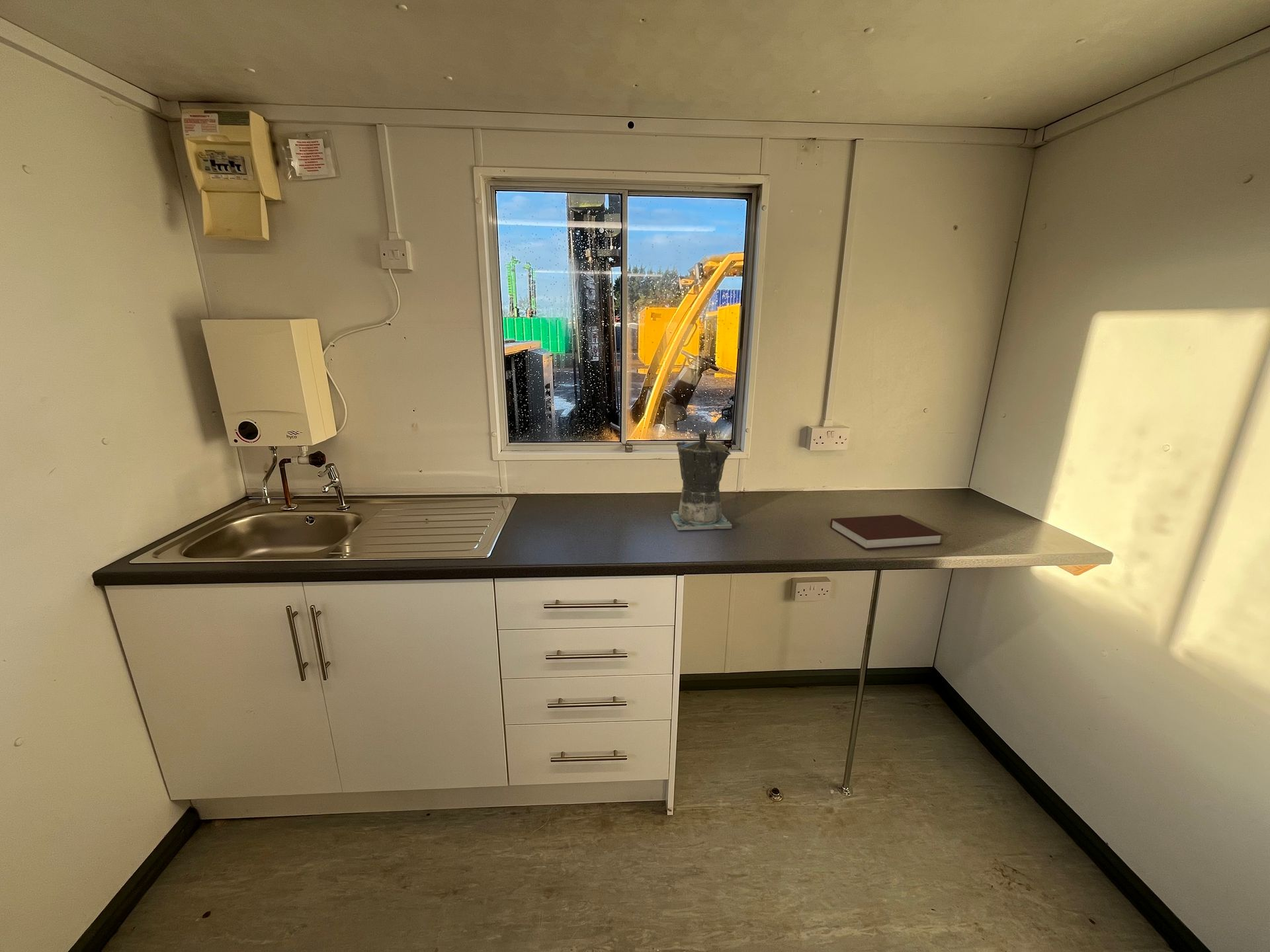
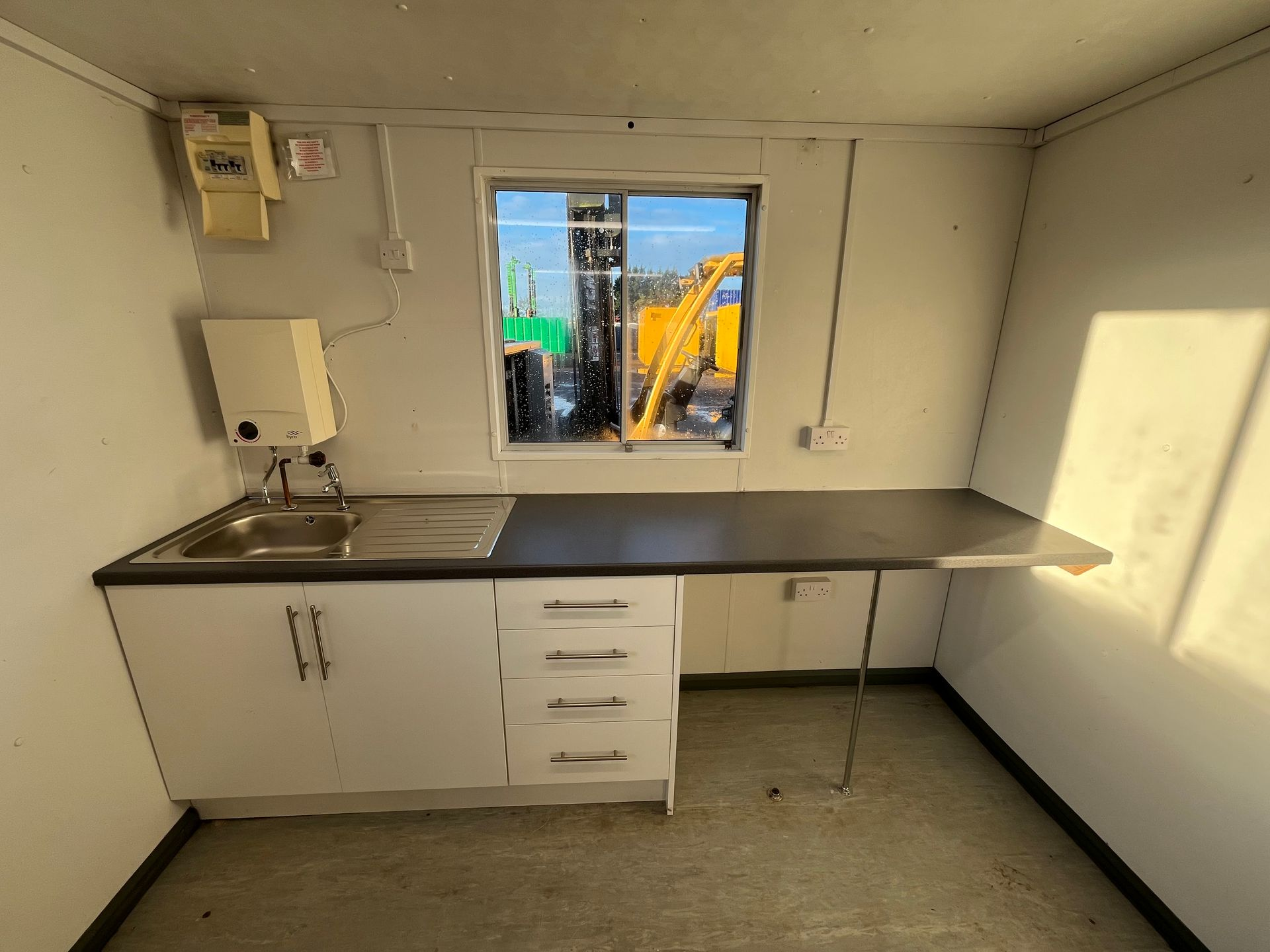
- notebook [829,514,944,550]
- coffee maker [669,431,733,531]
